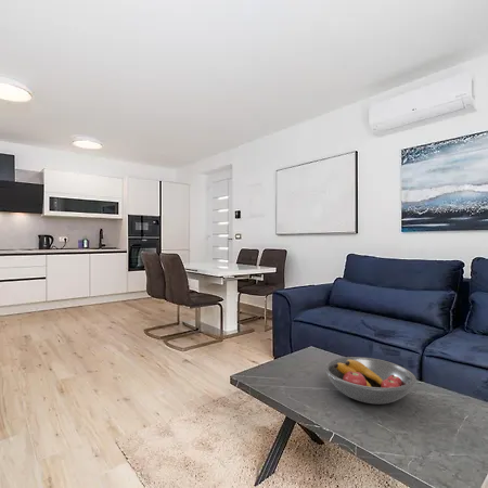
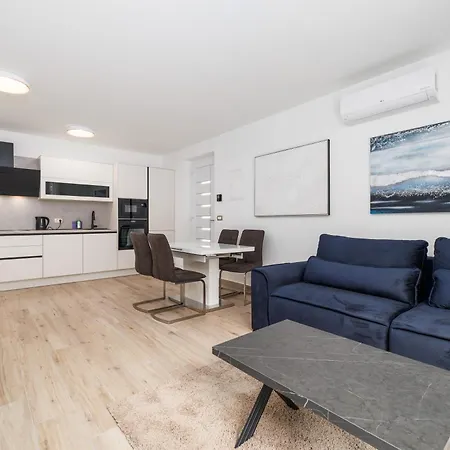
- fruit bowl [323,356,418,406]
